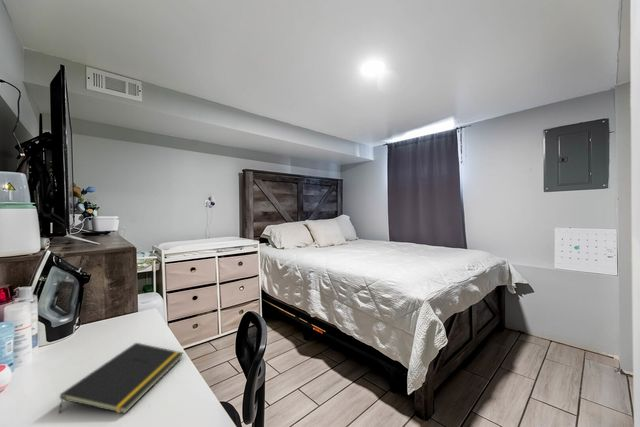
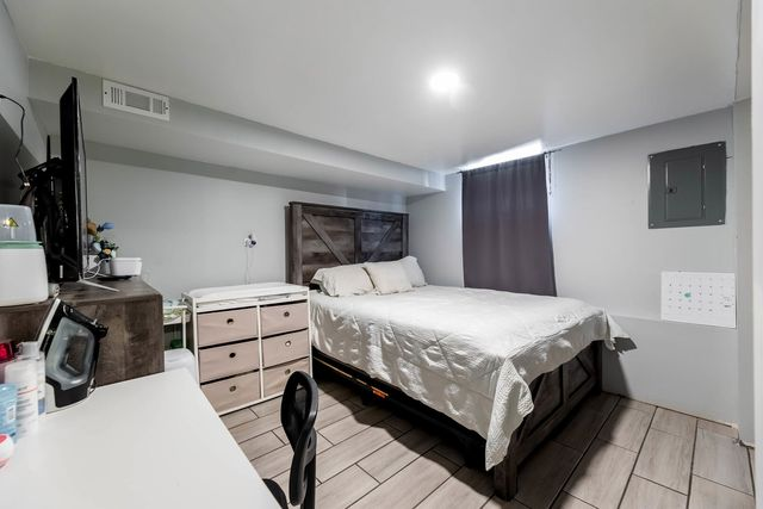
- notepad [58,342,184,415]
